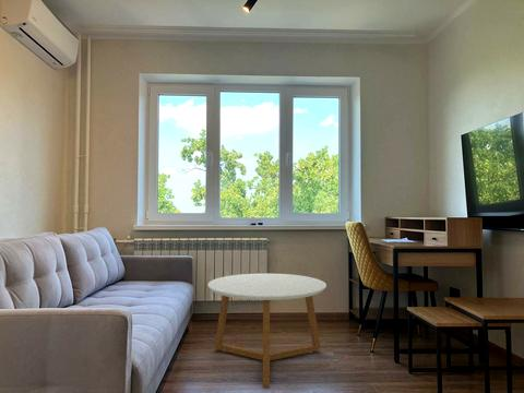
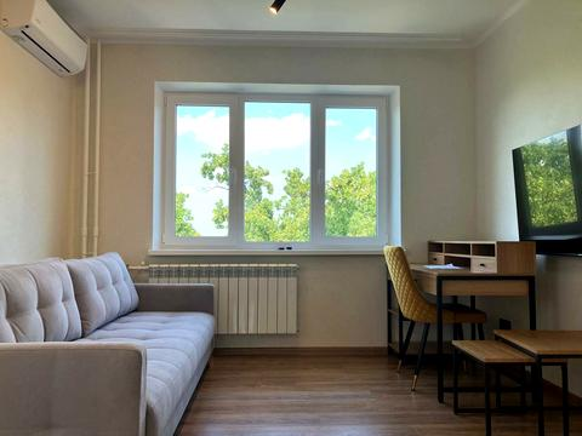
- coffee table [207,272,327,389]
